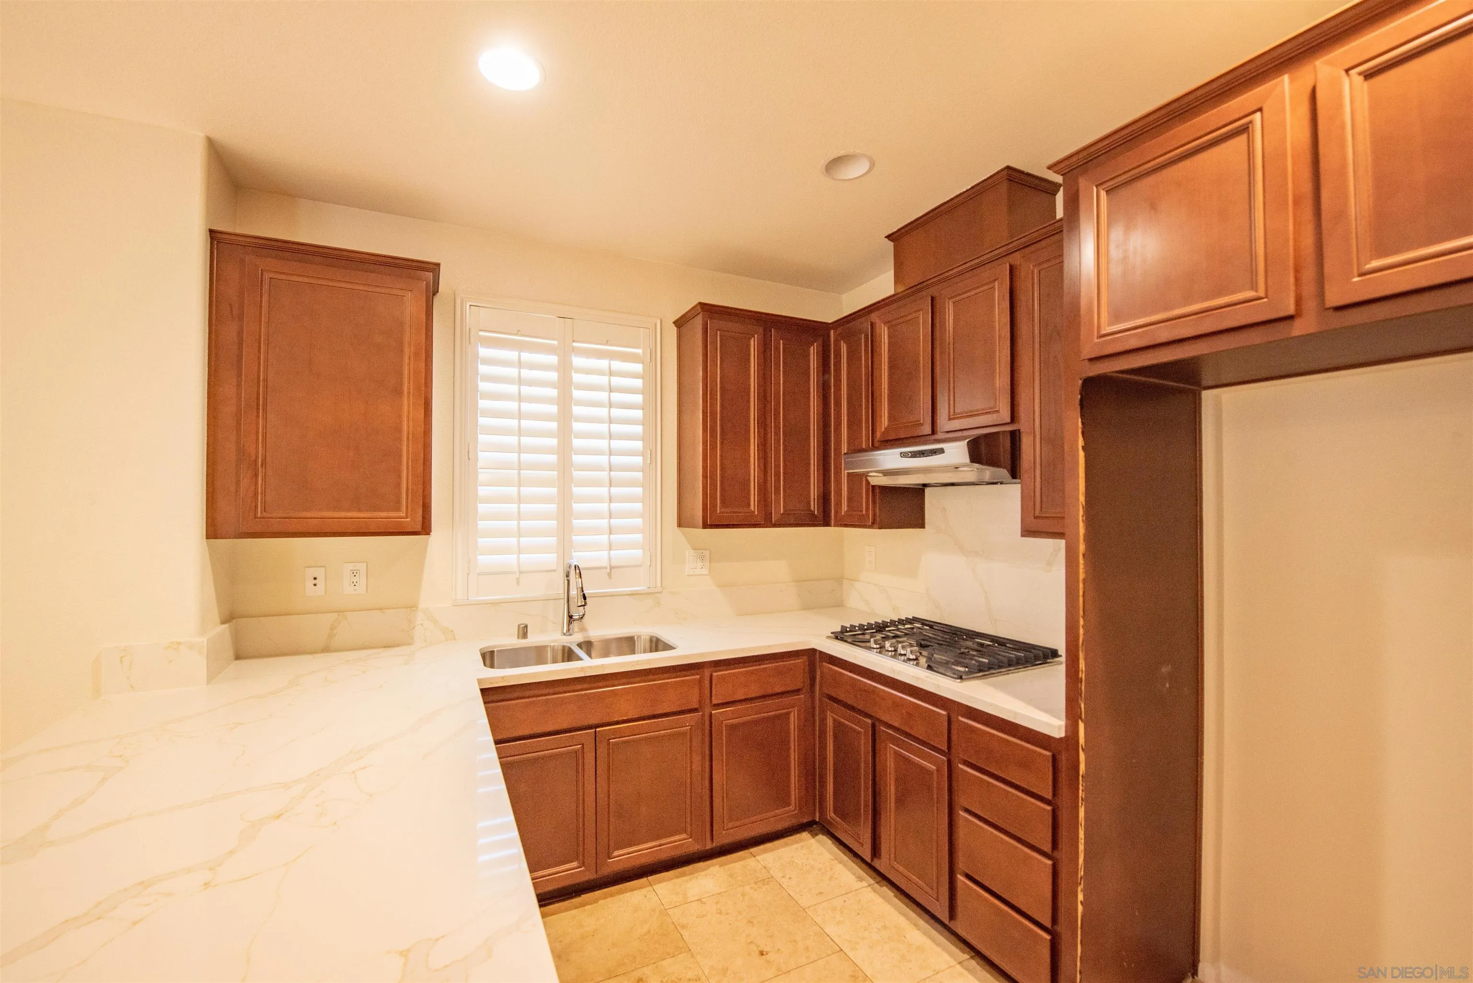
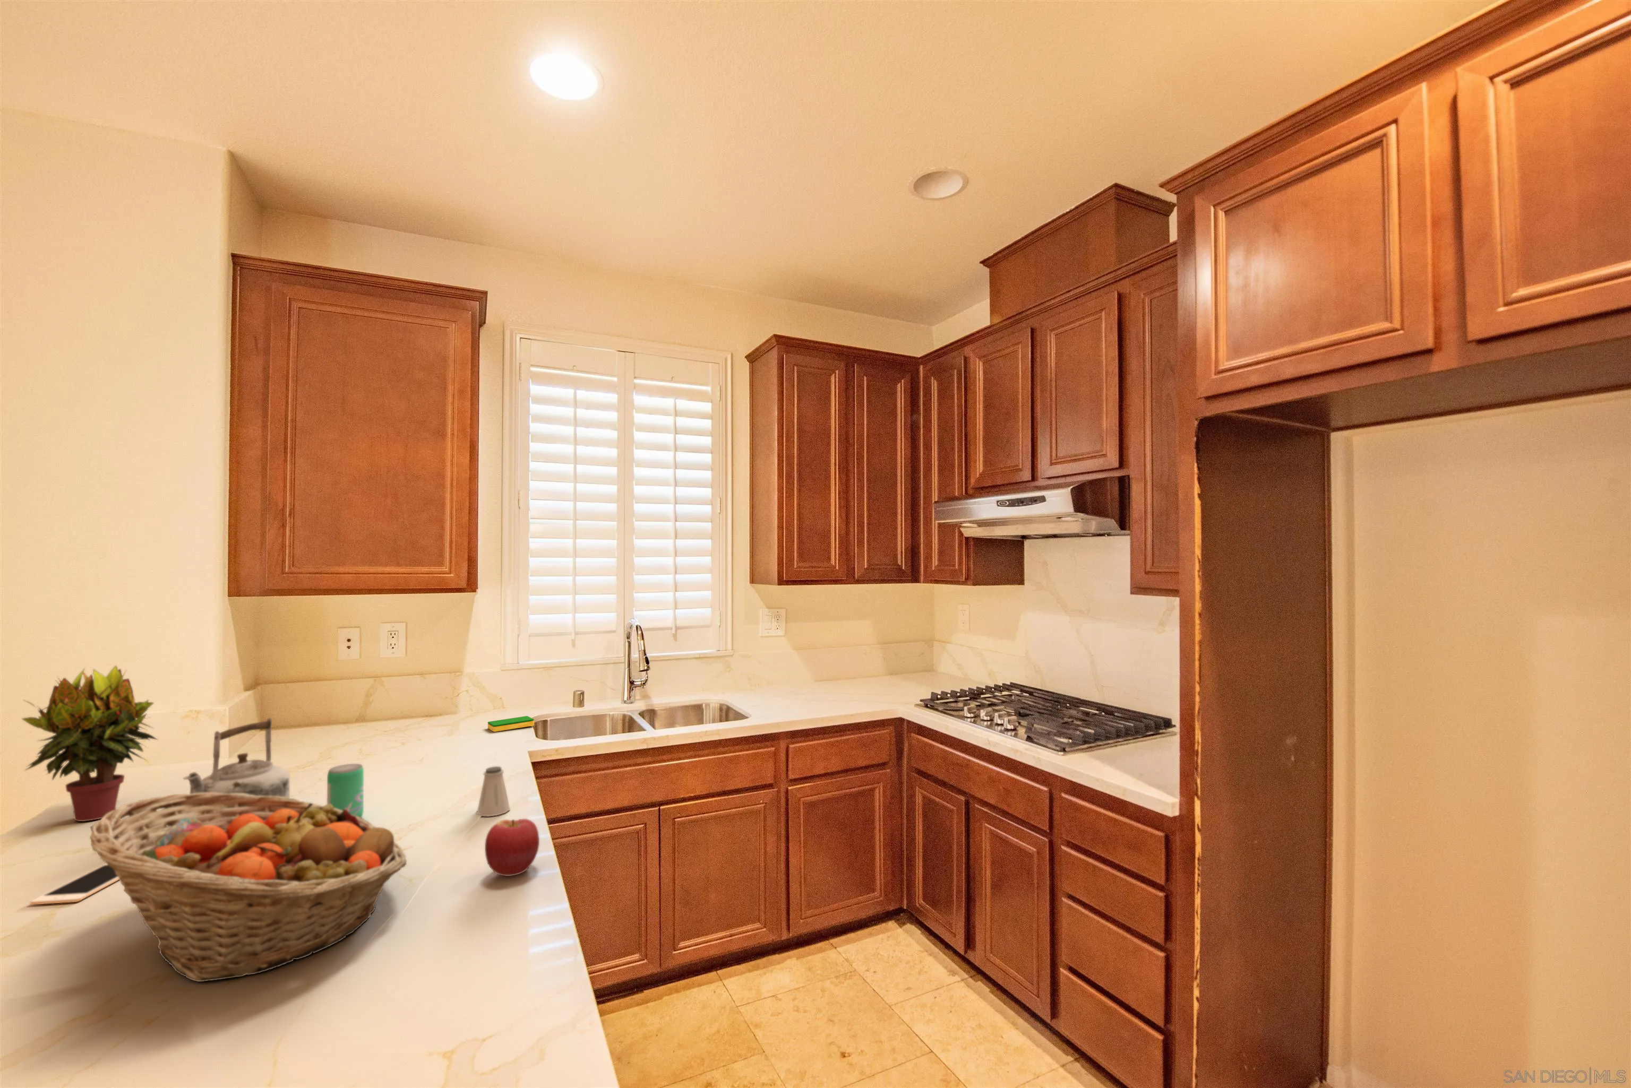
+ saltshaker [476,766,510,817]
+ kettle [182,716,290,798]
+ dish sponge [487,715,534,732]
+ beverage can [327,764,364,818]
+ cell phone [29,863,119,906]
+ potted plant [21,665,159,822]
+ fruit basket [89,793,407,982]
+ apple [485,818,540,877]
